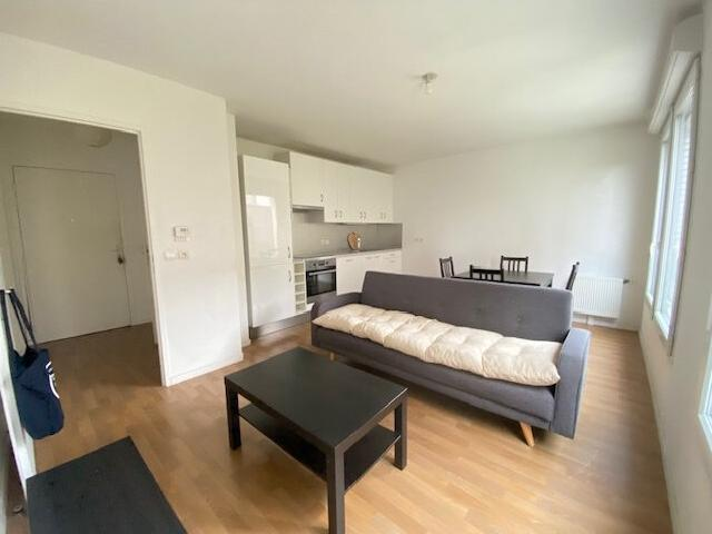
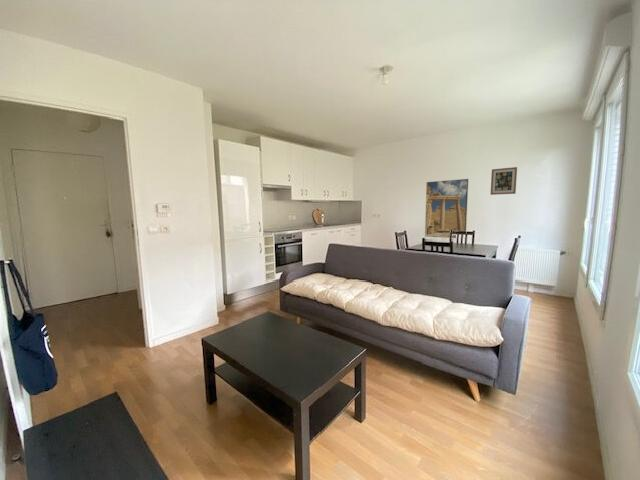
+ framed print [424,178,470,239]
+ wall art [490,166,518,196]
